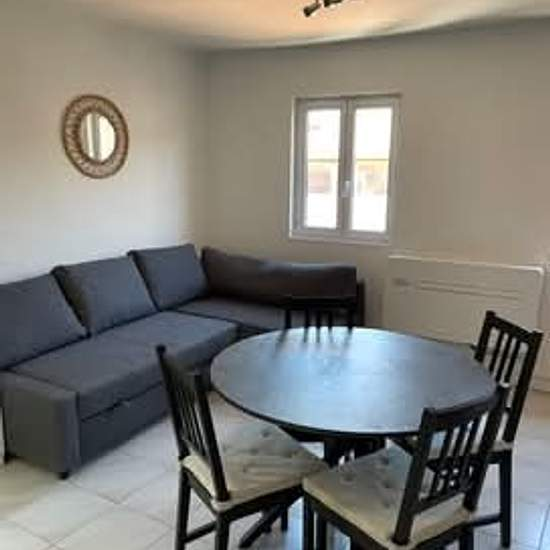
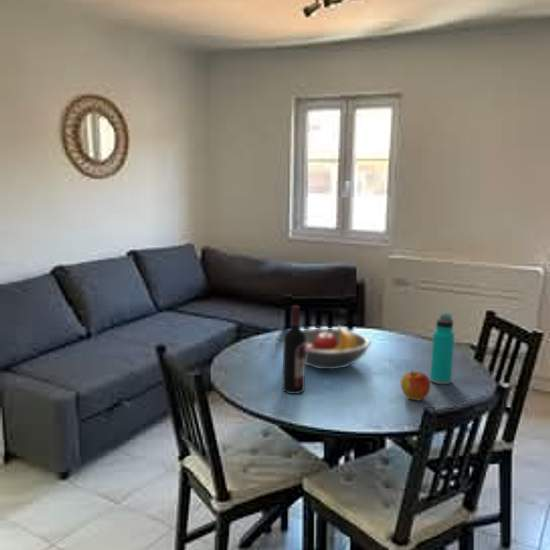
+ apple [400,369,431,402]
+ fruit bowl [301,325,372,370]
+ wine bottle [282,305,306,395]
+ water bottle [429,312,455,385]
